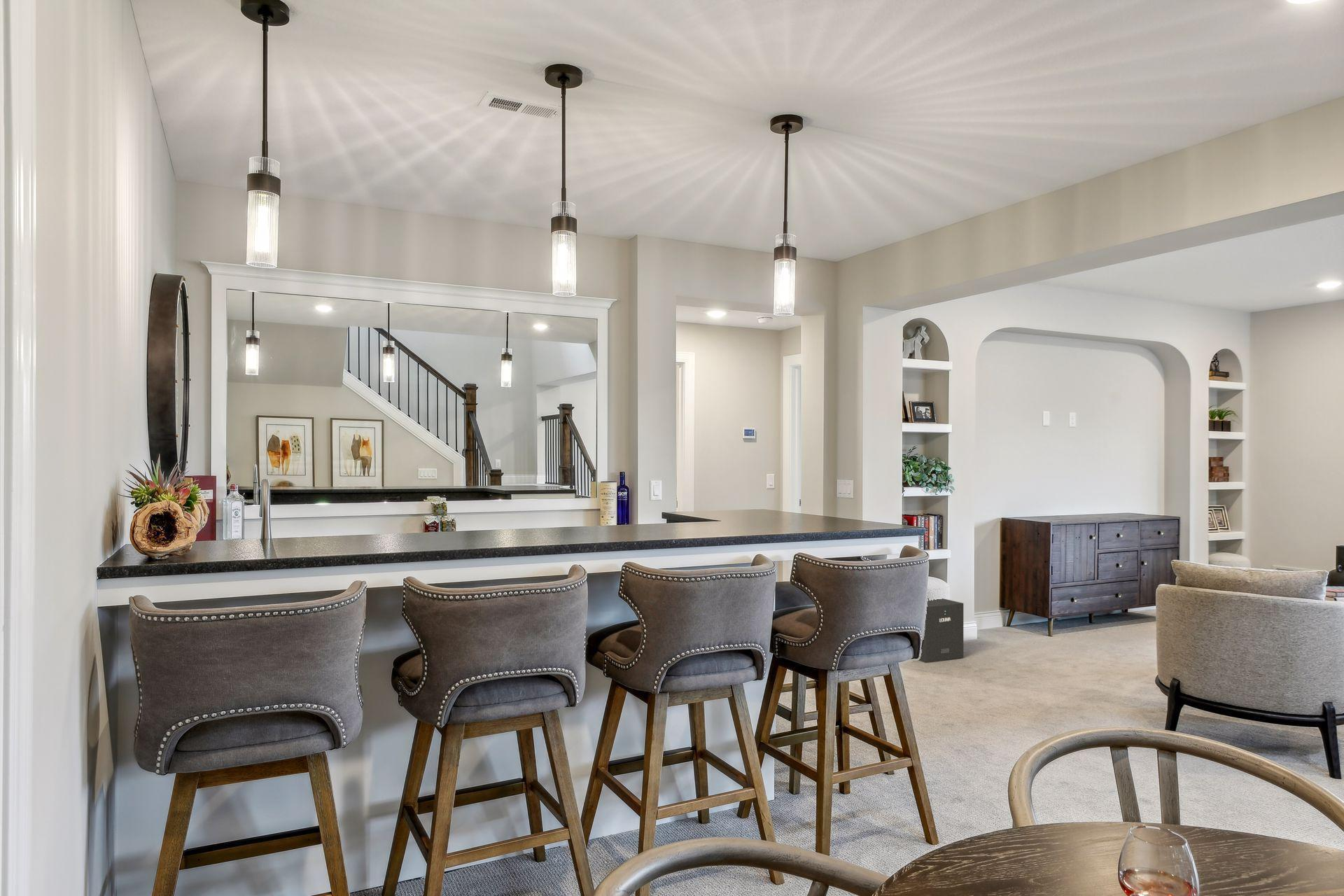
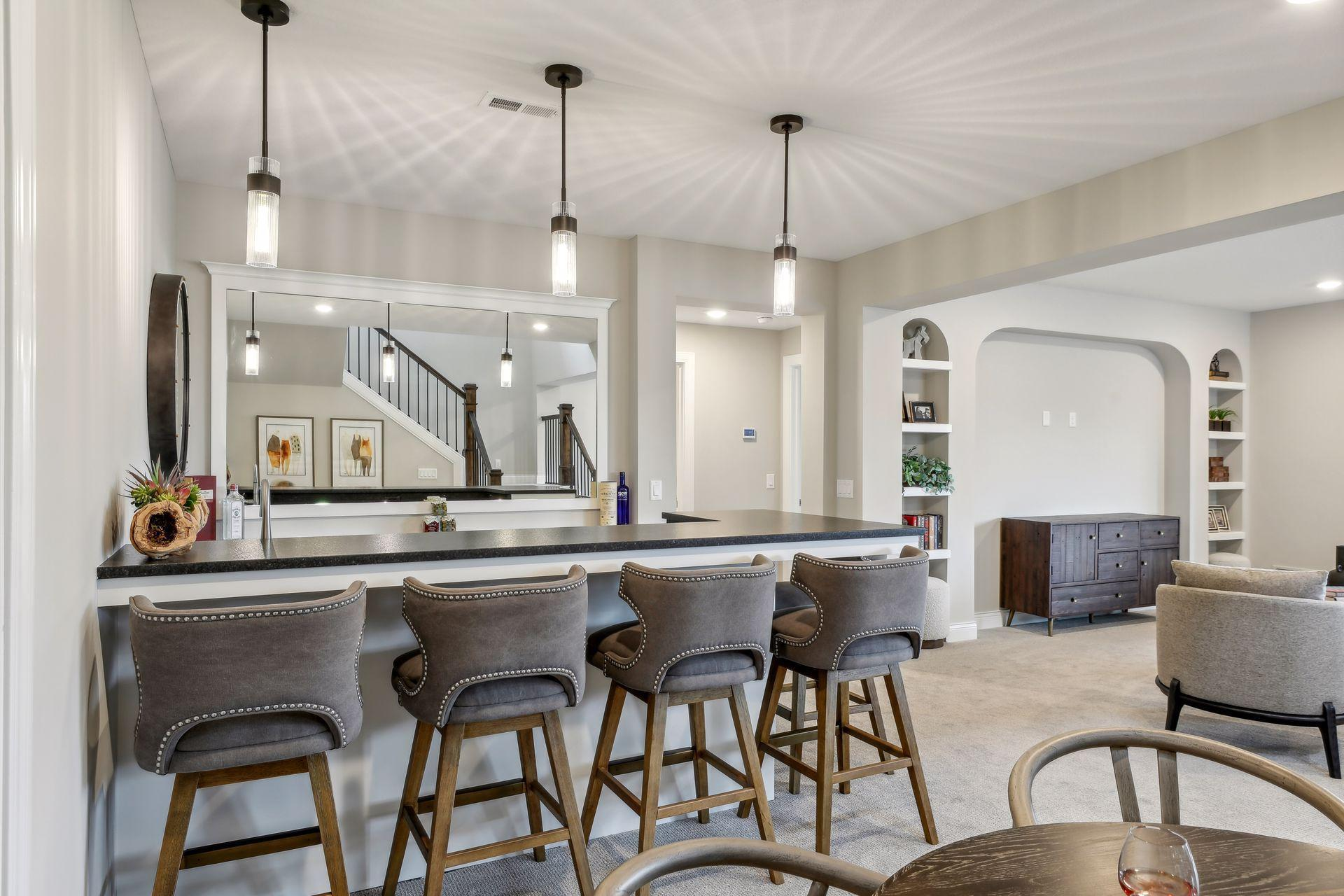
- speaker [918,598,964,664]
